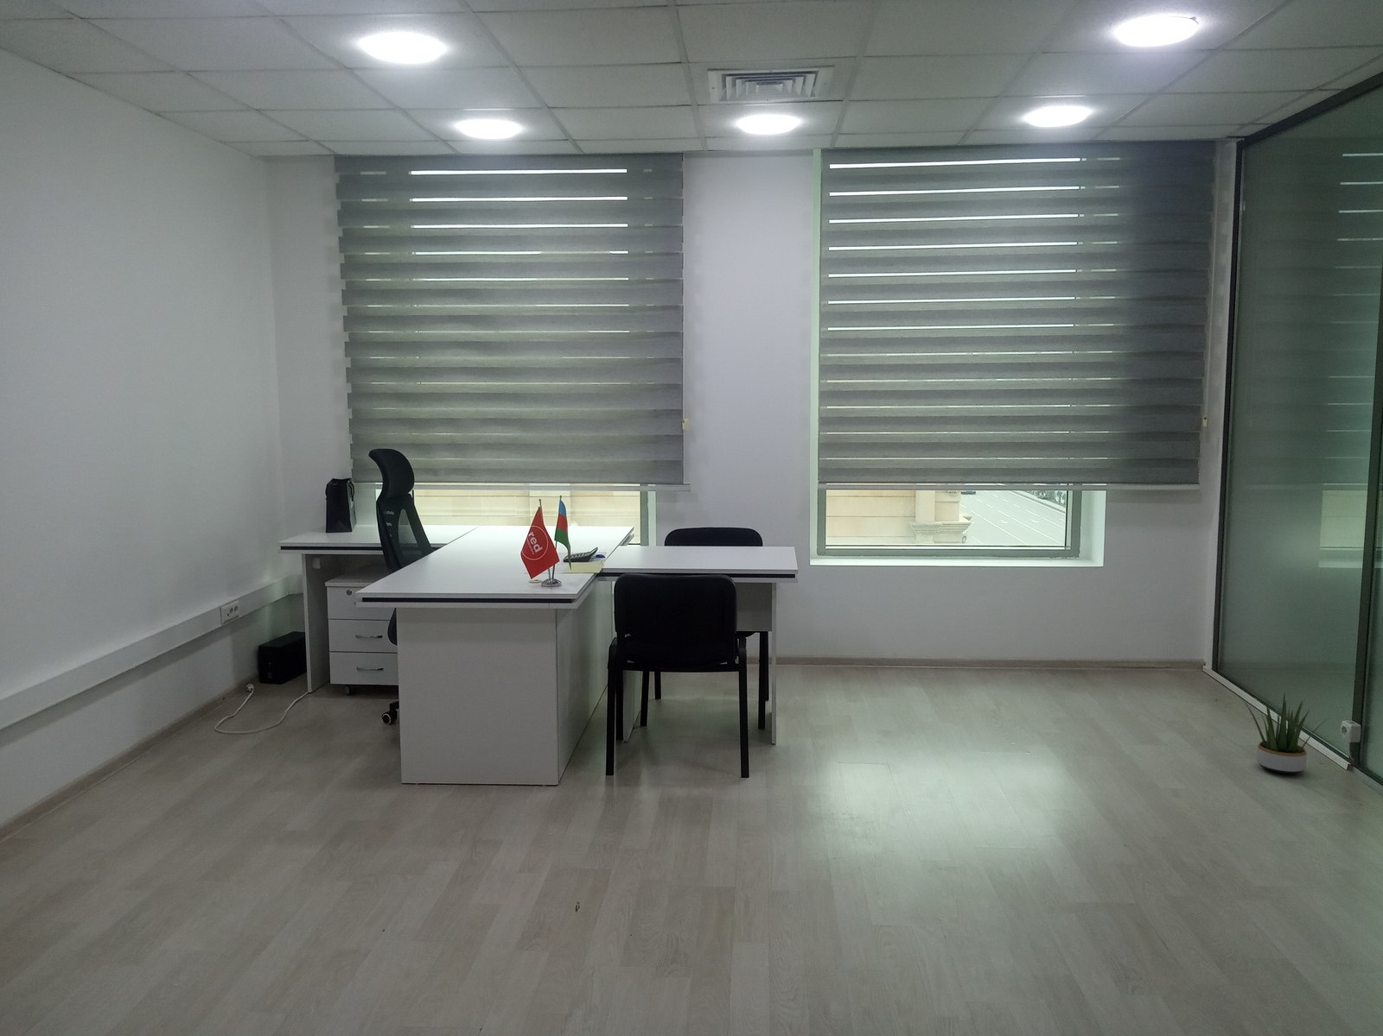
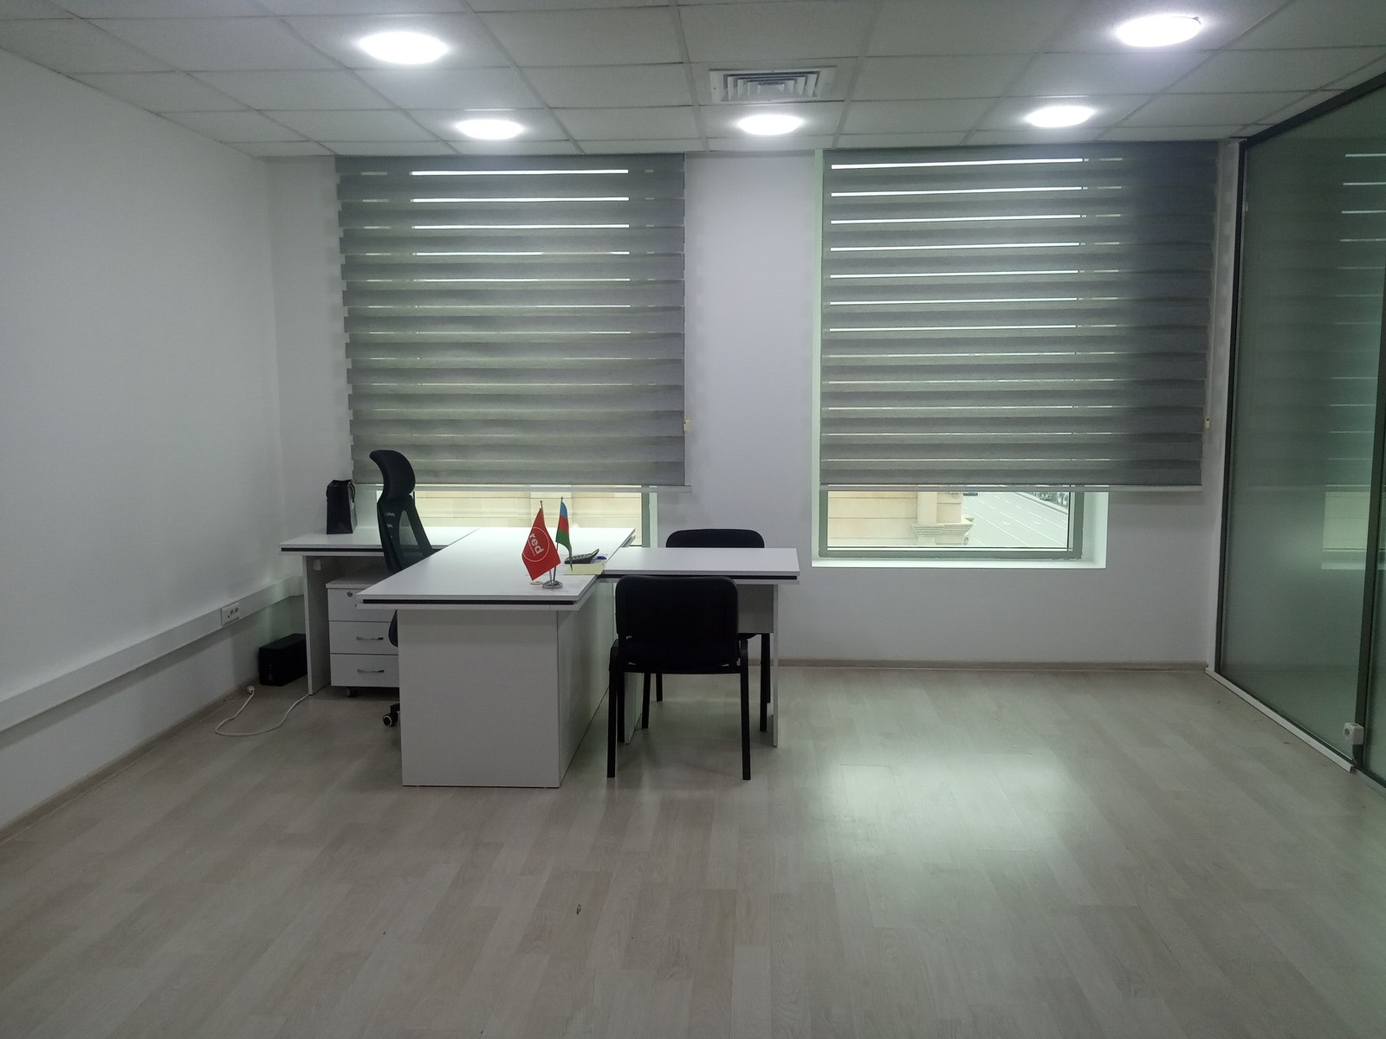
- potted plant [1243,693,1330,775]
